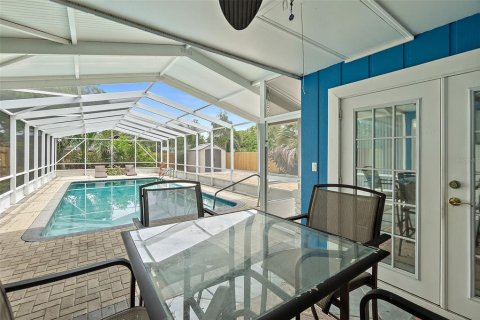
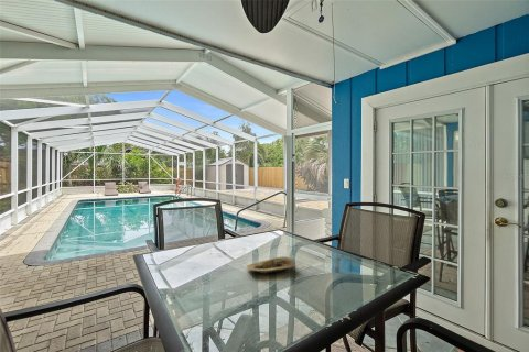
+ bowl [246,255,296,275]
